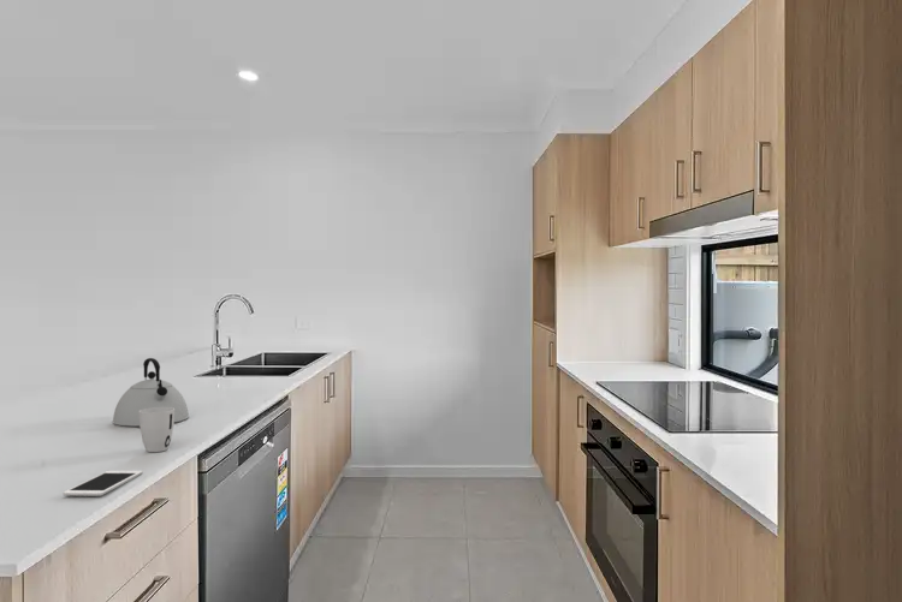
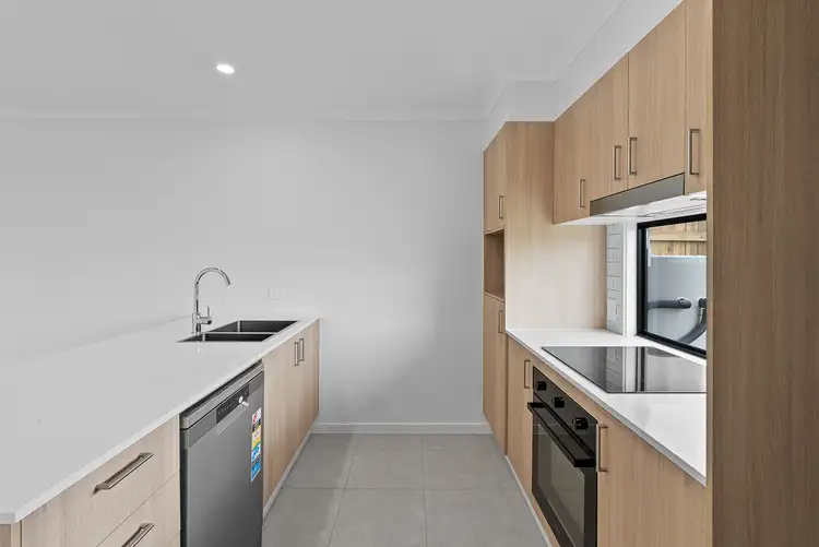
- kettle [112,357,190,427]
- cup [138,407,174,453]
- cell phone [63,470,144,497]
